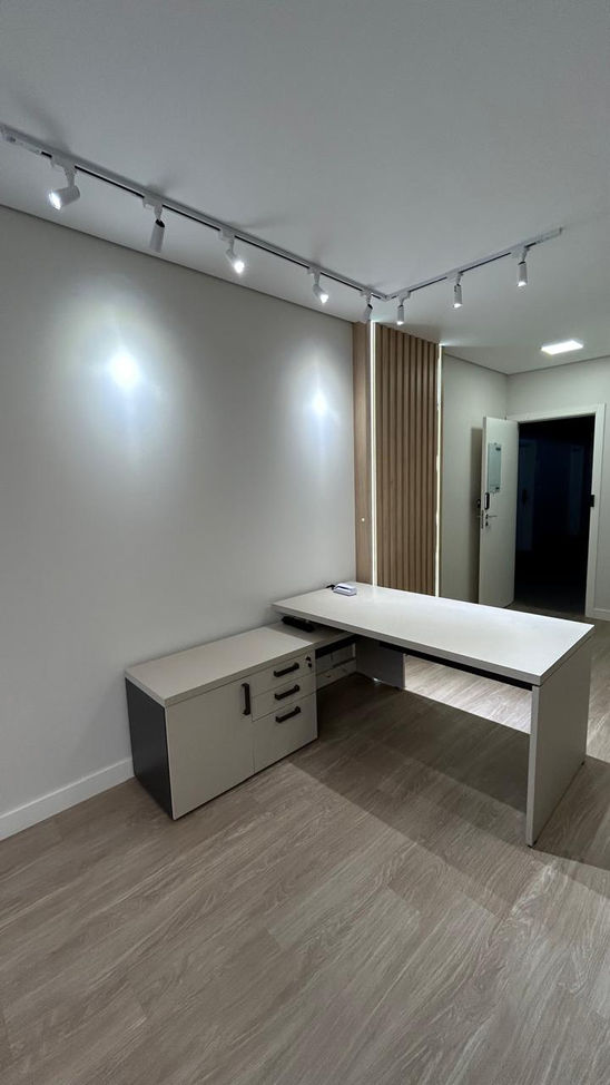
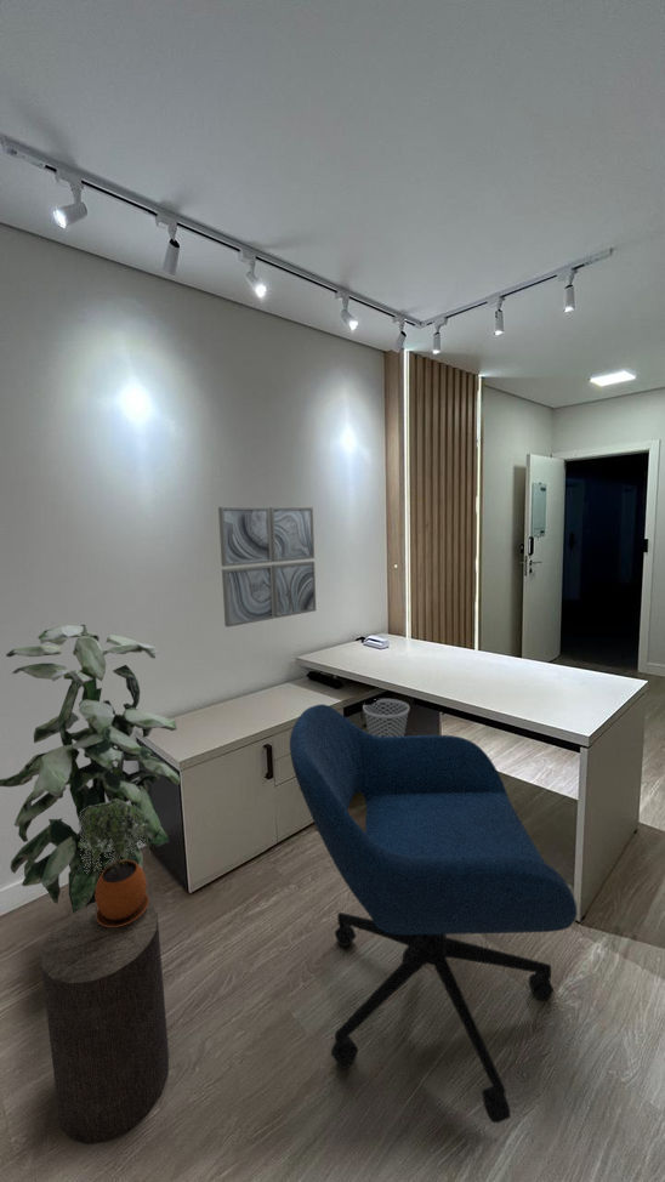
+ stool [39,902,170,1146]
+ office chair [289,703,578,1124]
+ wall art [217,506,317,629]
+ wastebasket [362,698,410,737]
+ potted plant [78,799,152,927]
+ indoor plant [0,624,181,914]
